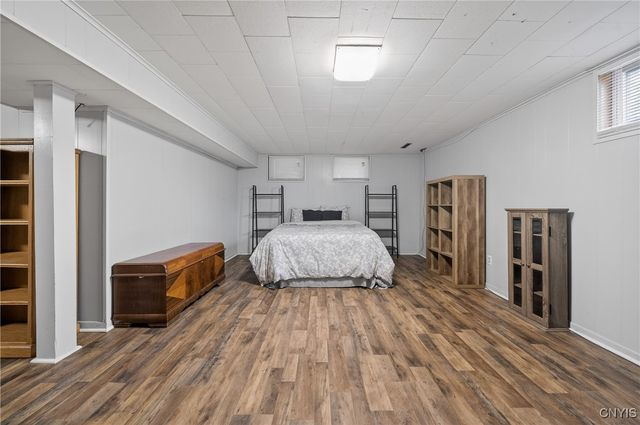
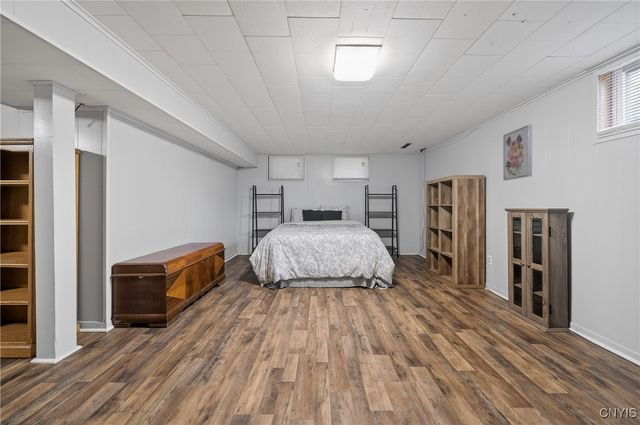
+ wall art [502,124,533,181]
